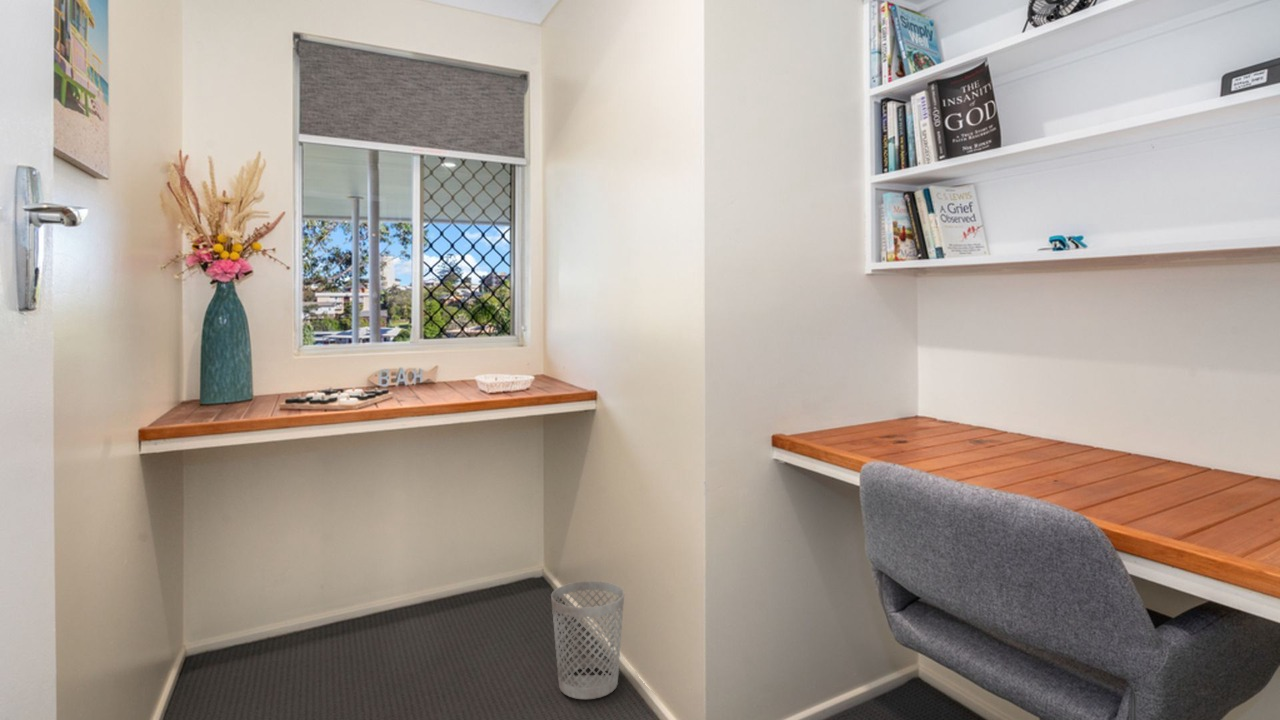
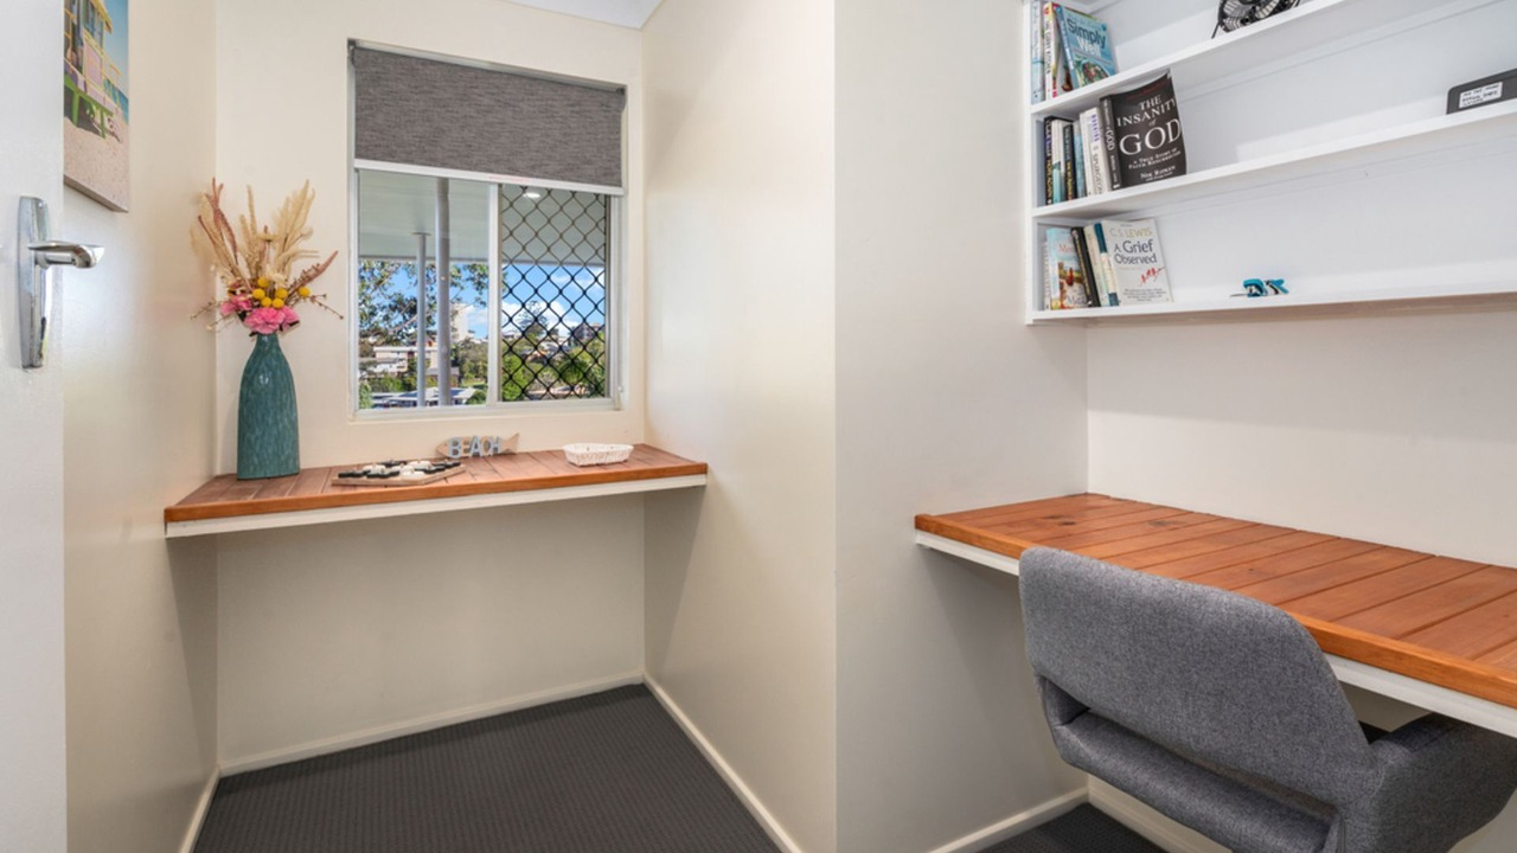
- wastebasket [550,580,625,700]
